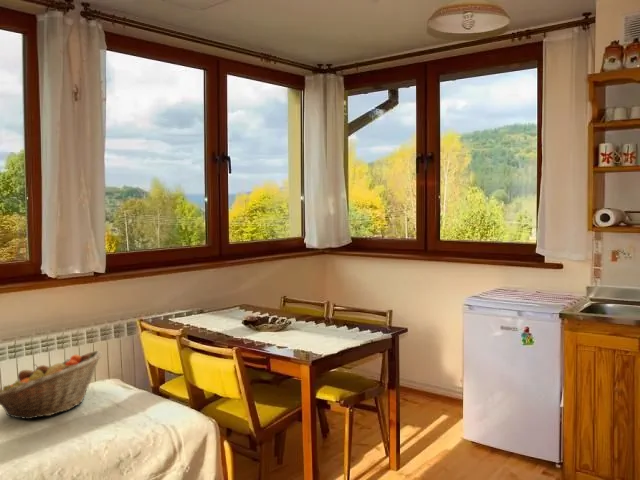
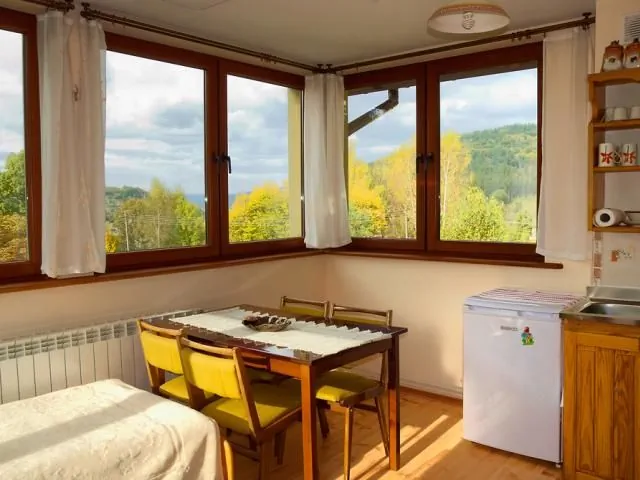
- fruit basket [0,350,103,420]
